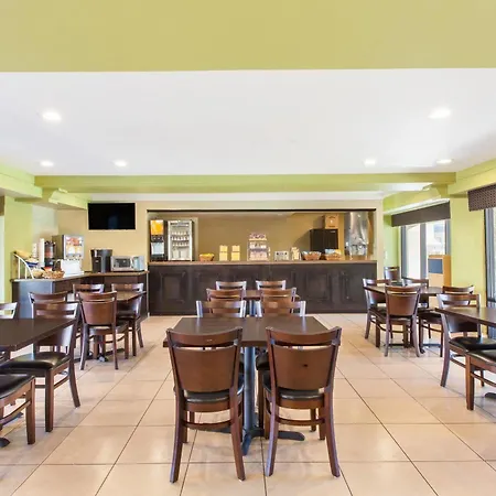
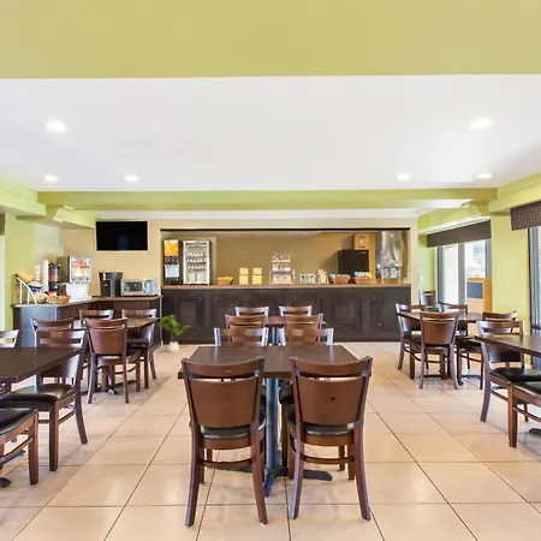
+ house plant [155,314,195,353]
